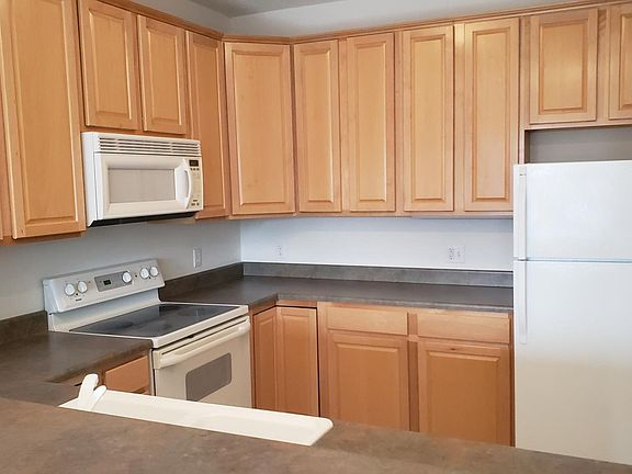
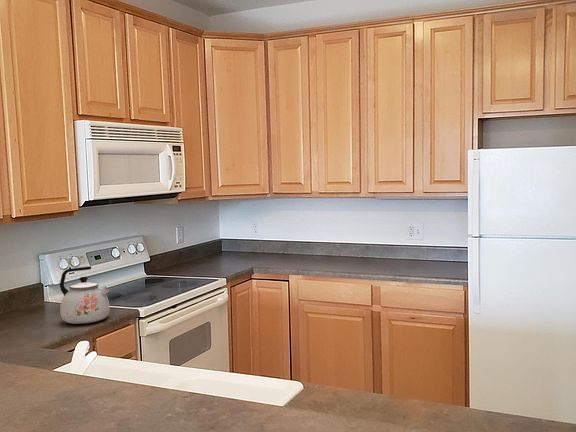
+ kettle [59,265,111,325]
